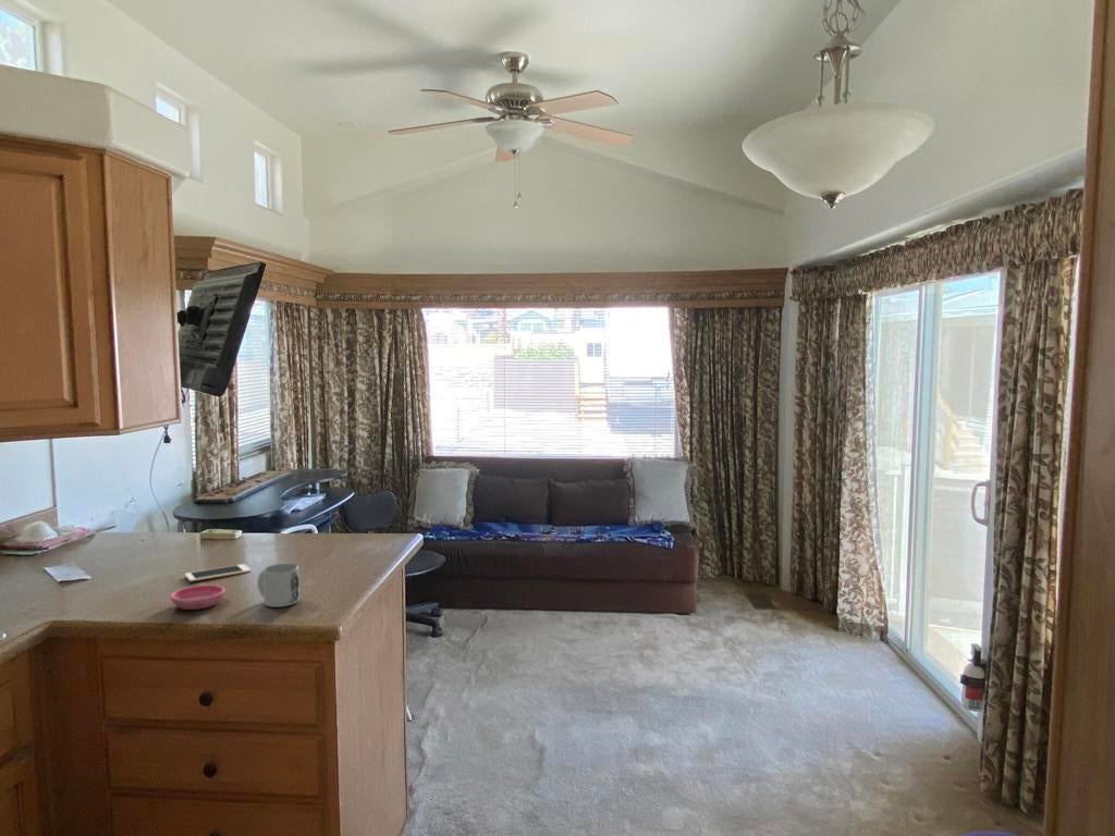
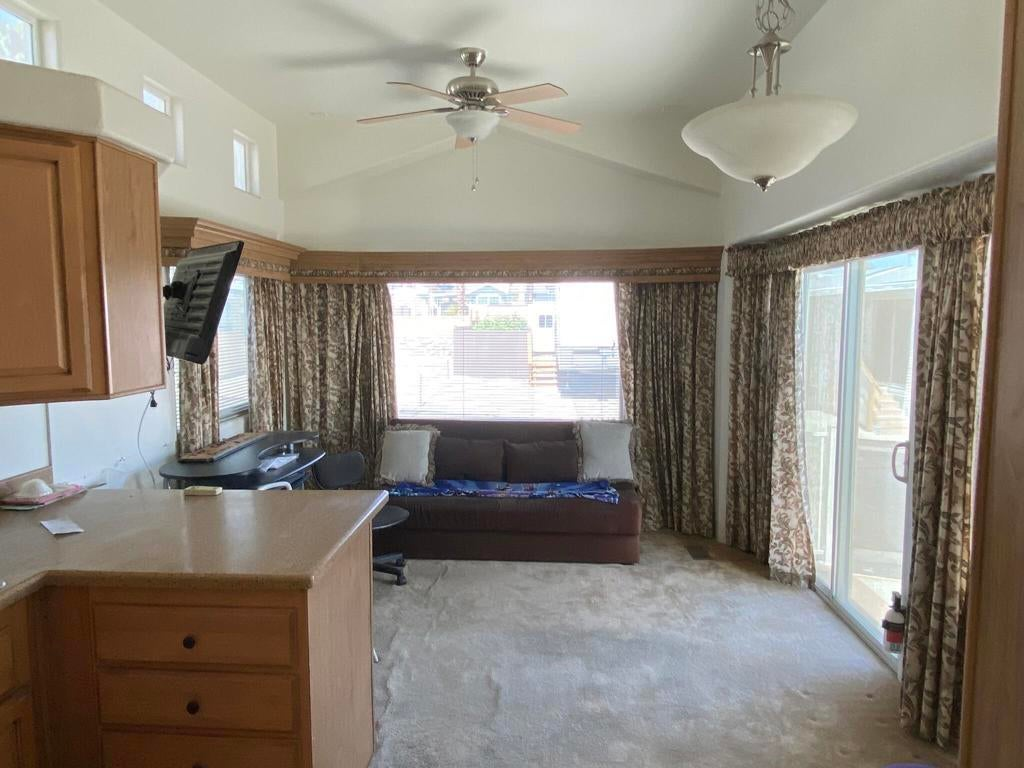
- cell phone [184,563,252,582]
- mug [256,563,301,608]
- saucer [169,583,226,611]
